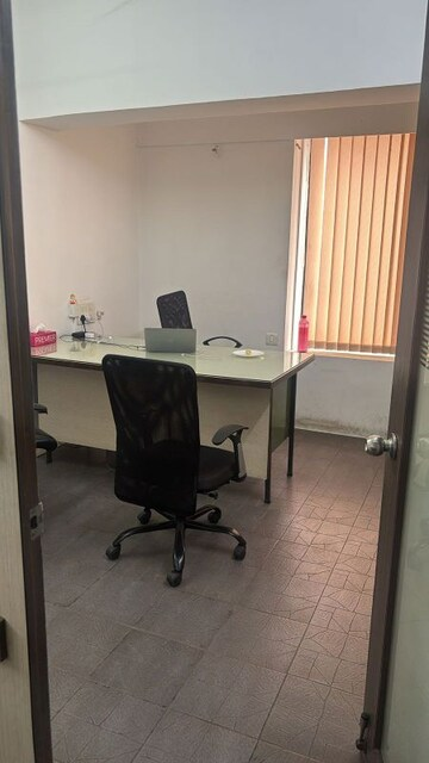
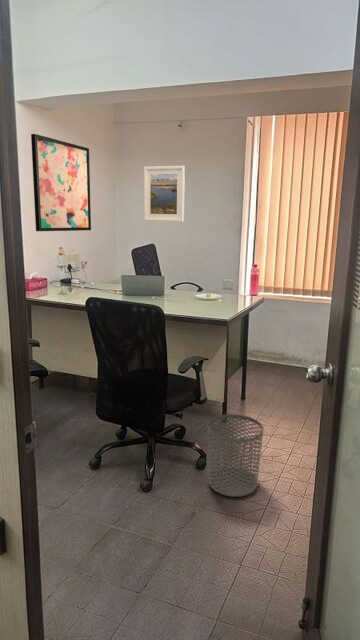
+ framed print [143,165,186,223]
+ wall art [30,133,92,232]
+ waste bin [207,413,264,498]
